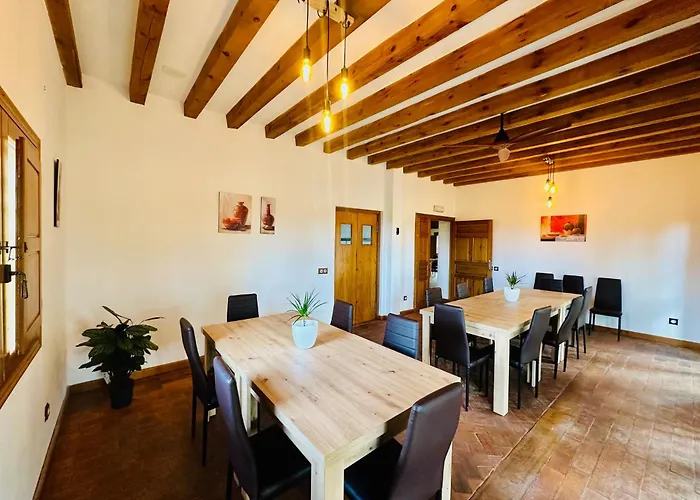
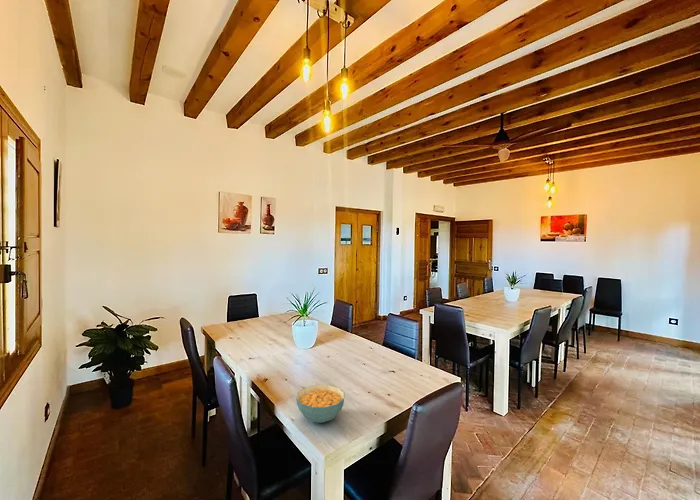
+ cereal bowl [295,384,345,424]
